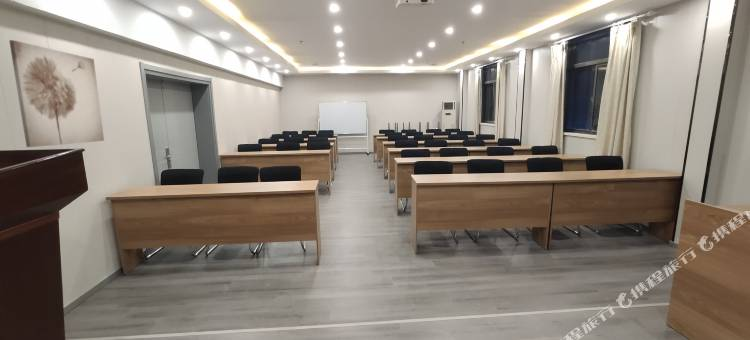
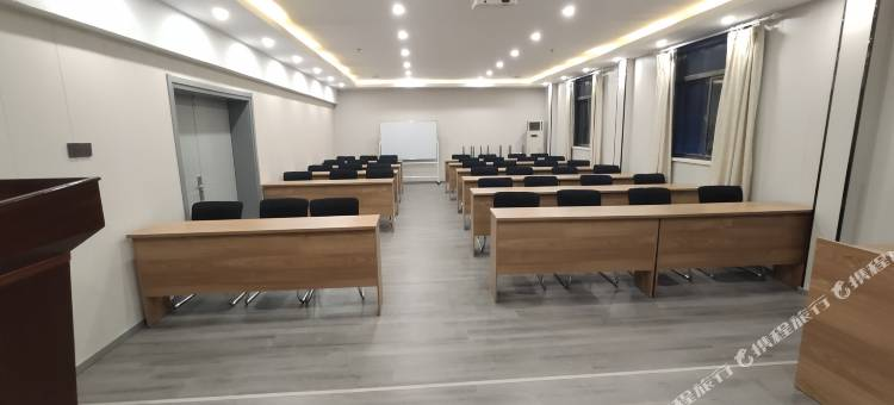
- wall art [8,39,105,148]
